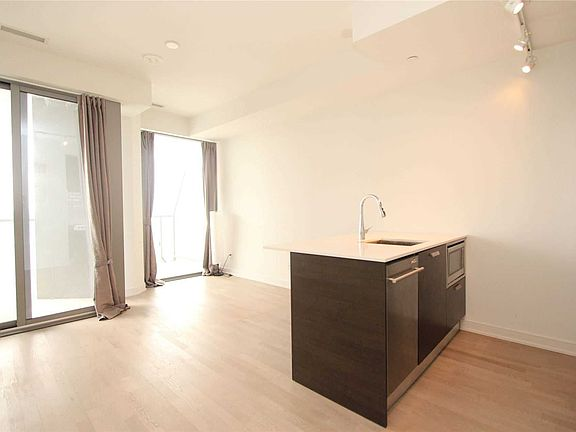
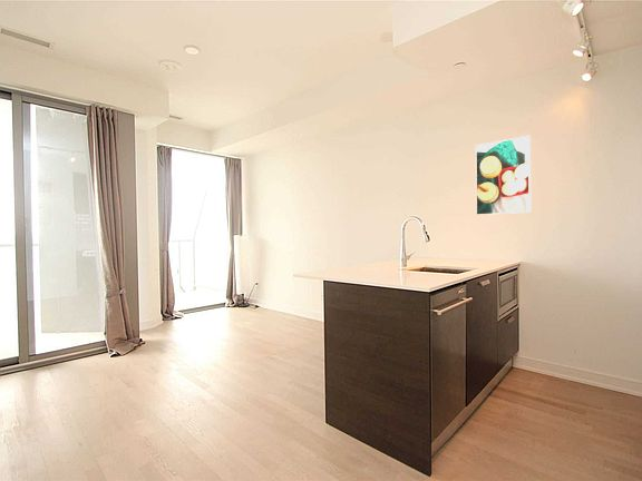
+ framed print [475,135,532,216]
